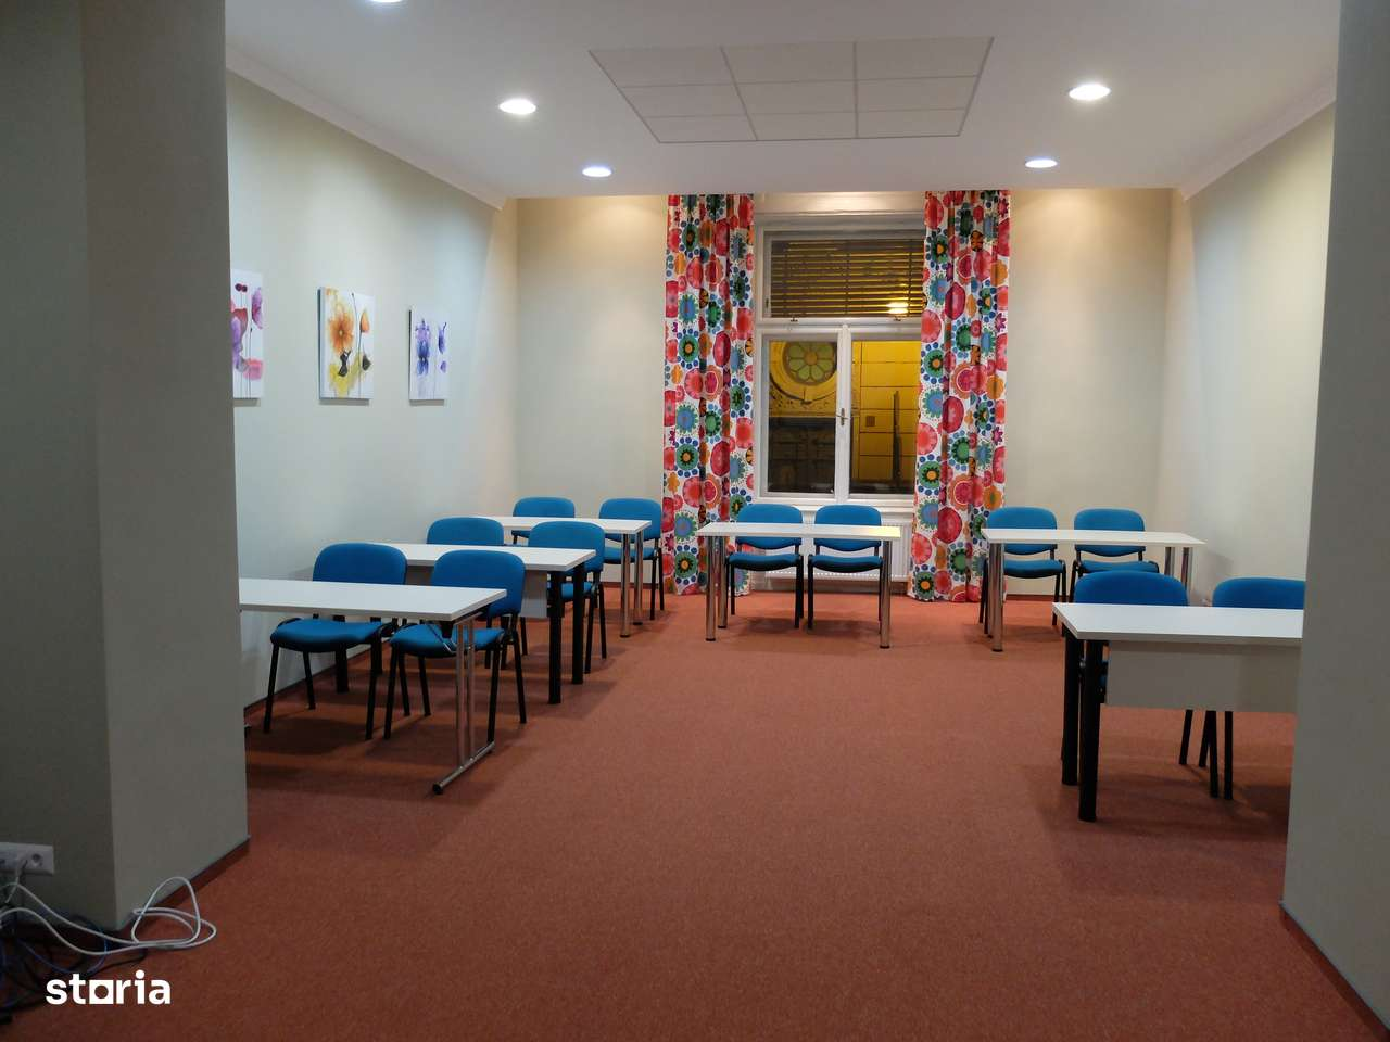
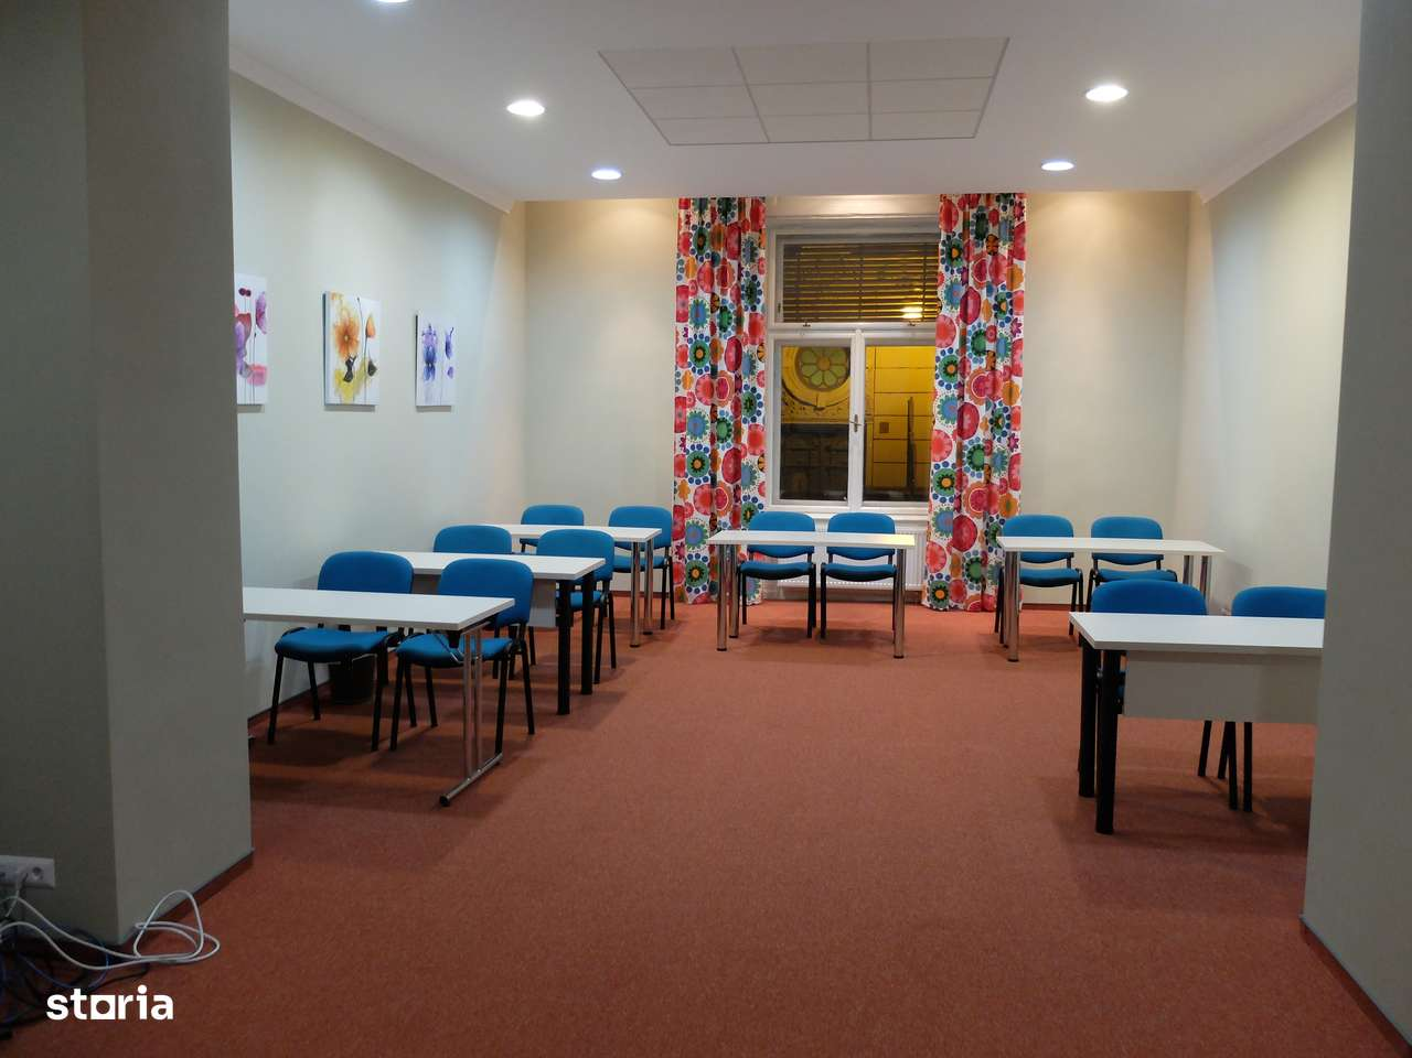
+ wastebasket [327,653,377,705]
